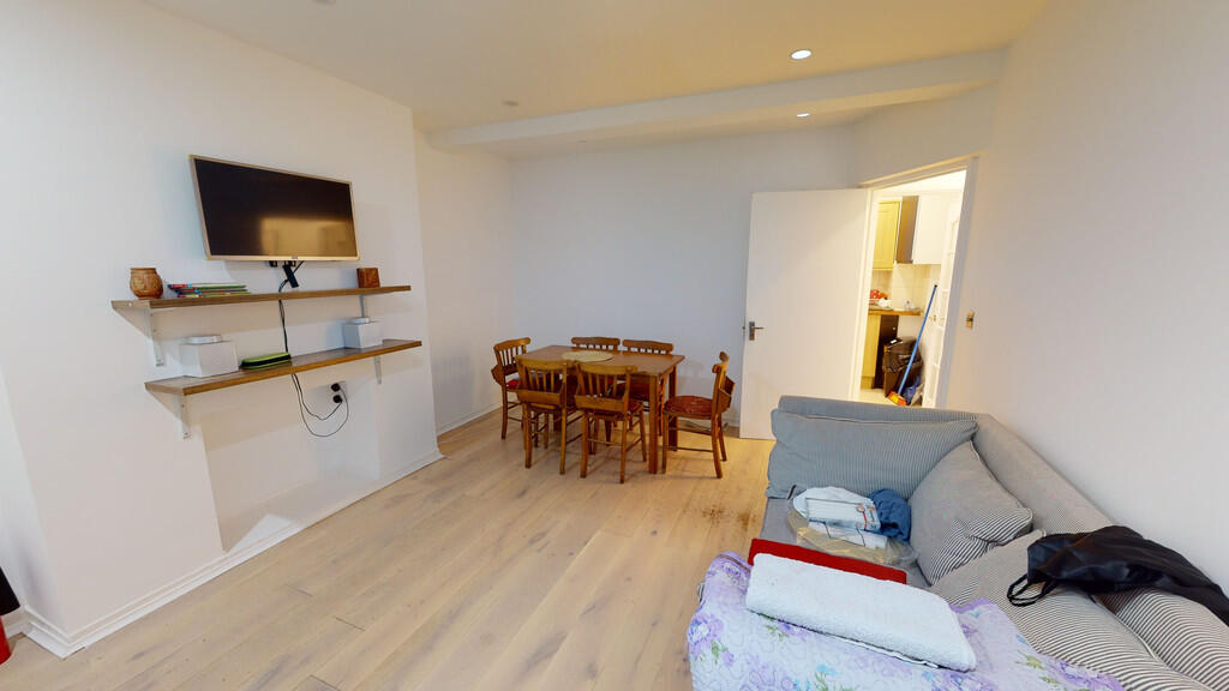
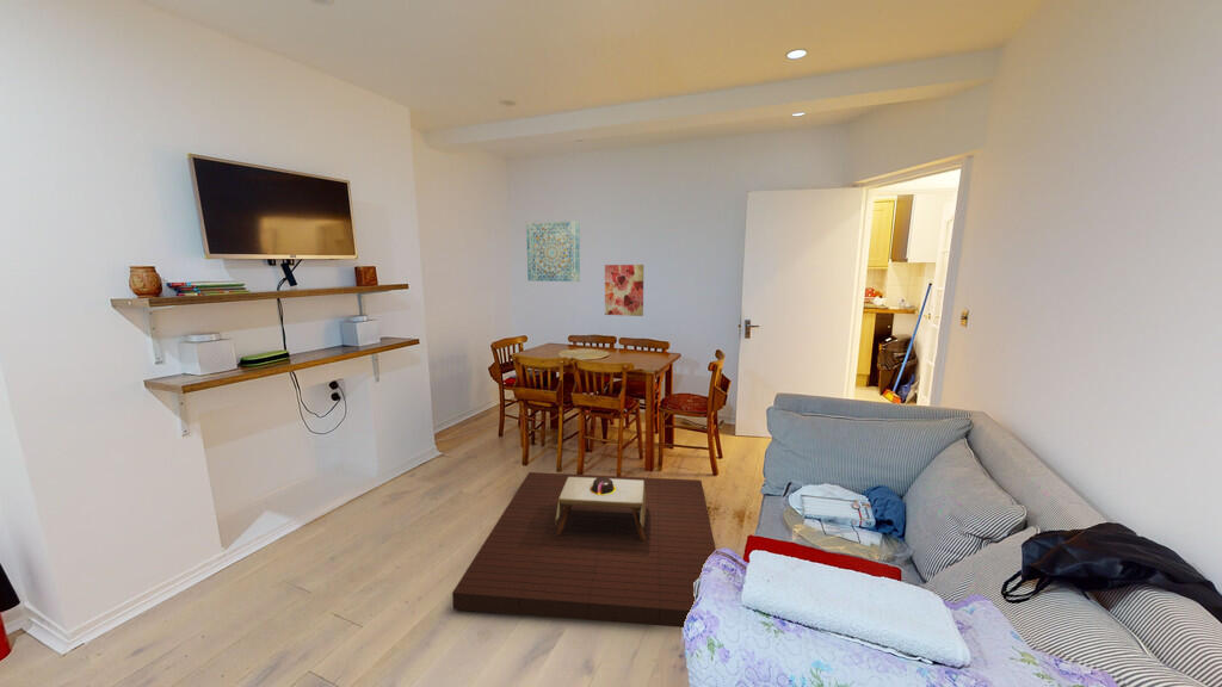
+ wall art [525,219,581,283]
+ wall art [604,264,644,317]
+ coffee table [451,471,717,629]
